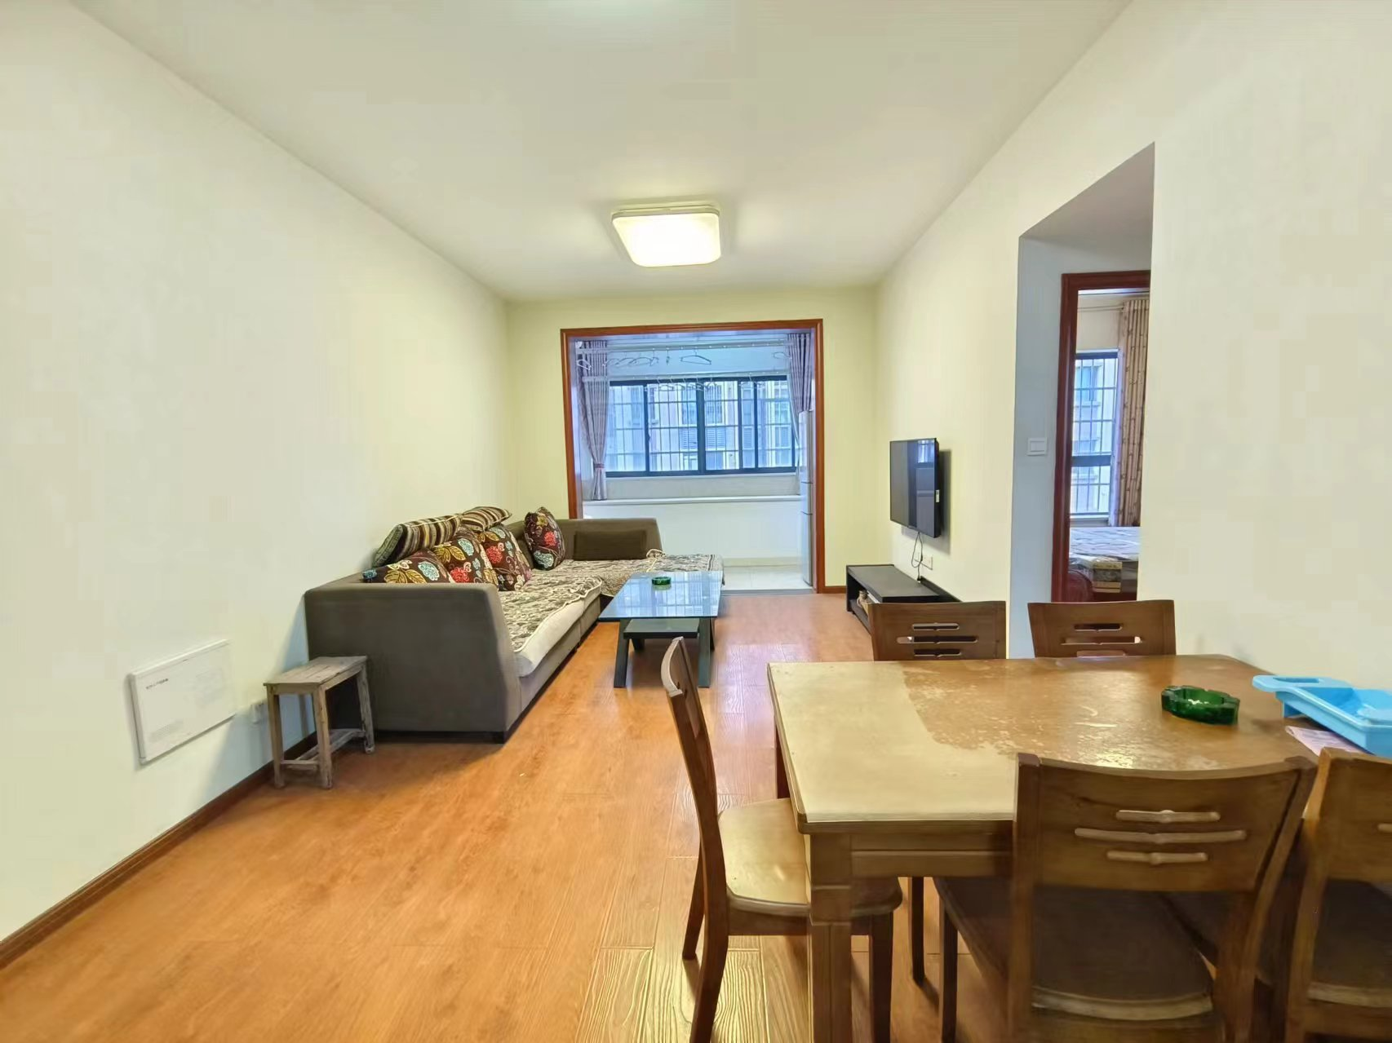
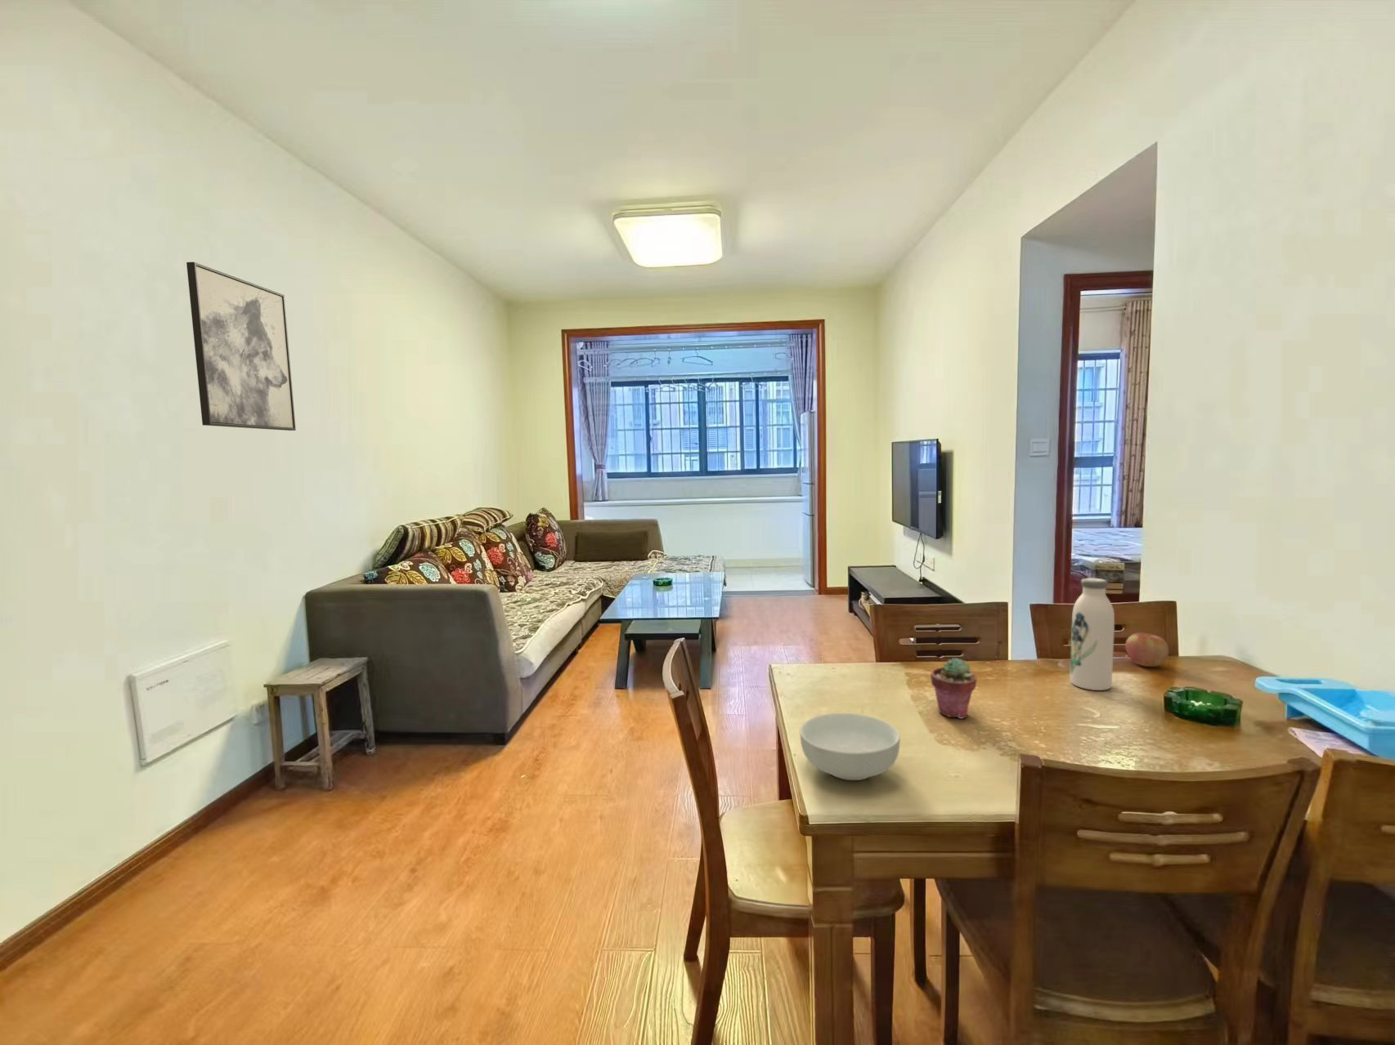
+ cereal bowl [799,712,901,782]
+ apple [1125,631,1170,667]
+ water bottle [1070,576,1115,692]
+ potted succulent [929,656,978,719]
+ wall art [186,261,297,431]
